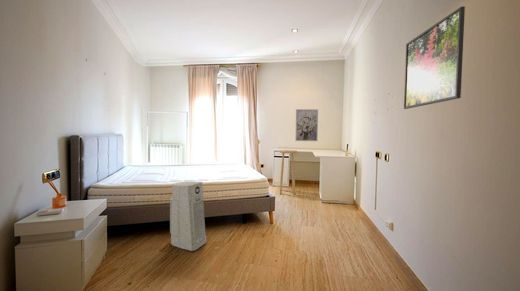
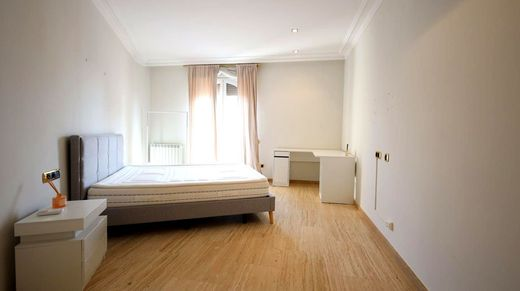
- air purifier [169,180,207,252]
- wall art [295,108,319,142]
- stool [278,149,298,195]
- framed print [403,6,466,110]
